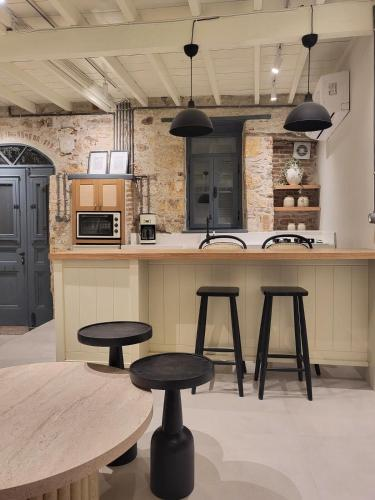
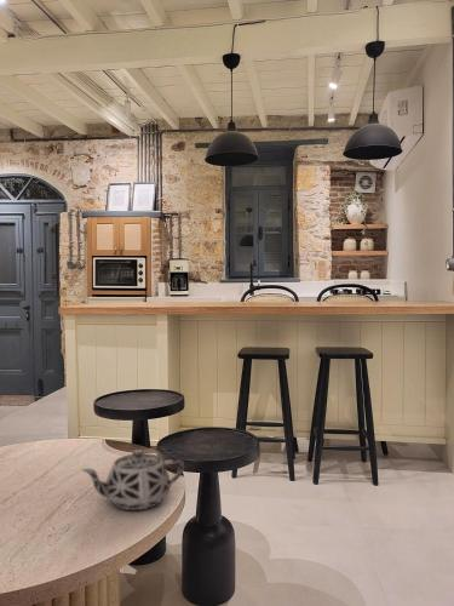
+ teapot [80,448,185,511]
